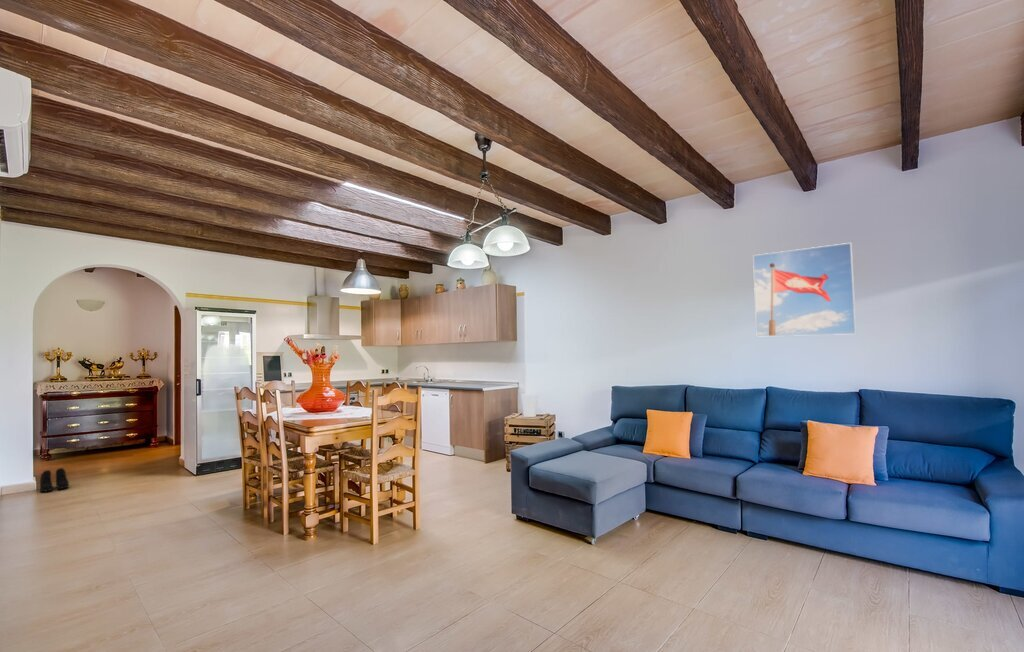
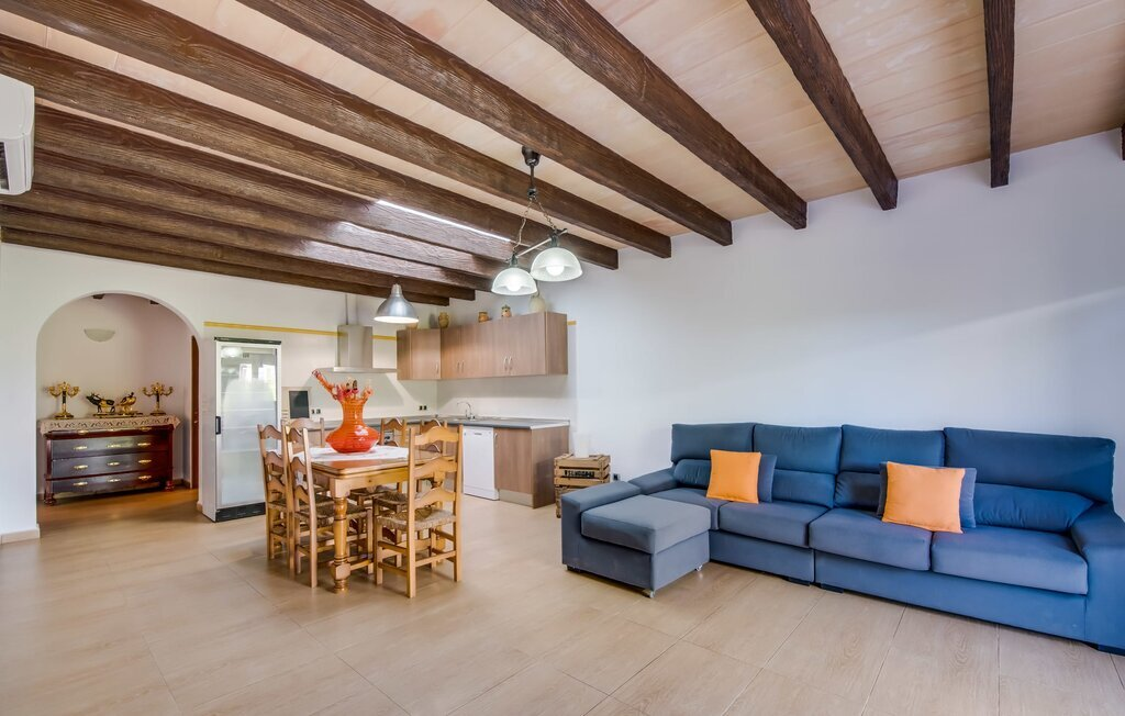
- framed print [752,242,857,337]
- boots [39,467,70,493]
